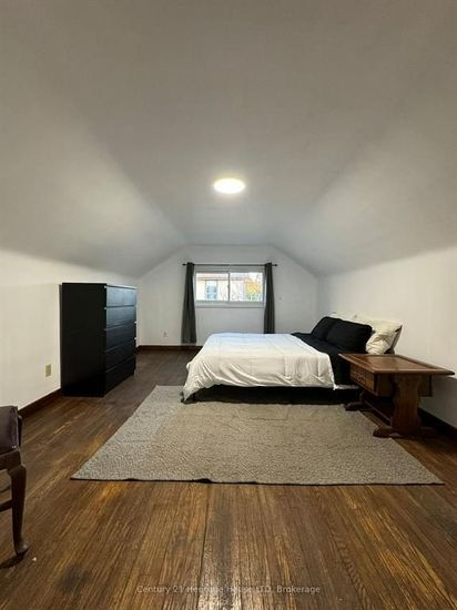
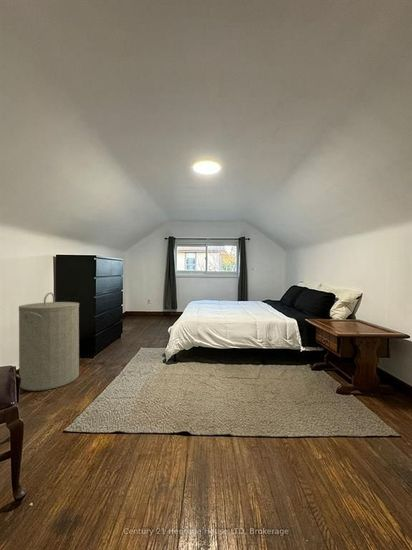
+ laundry hamper [17,291,80,392]
